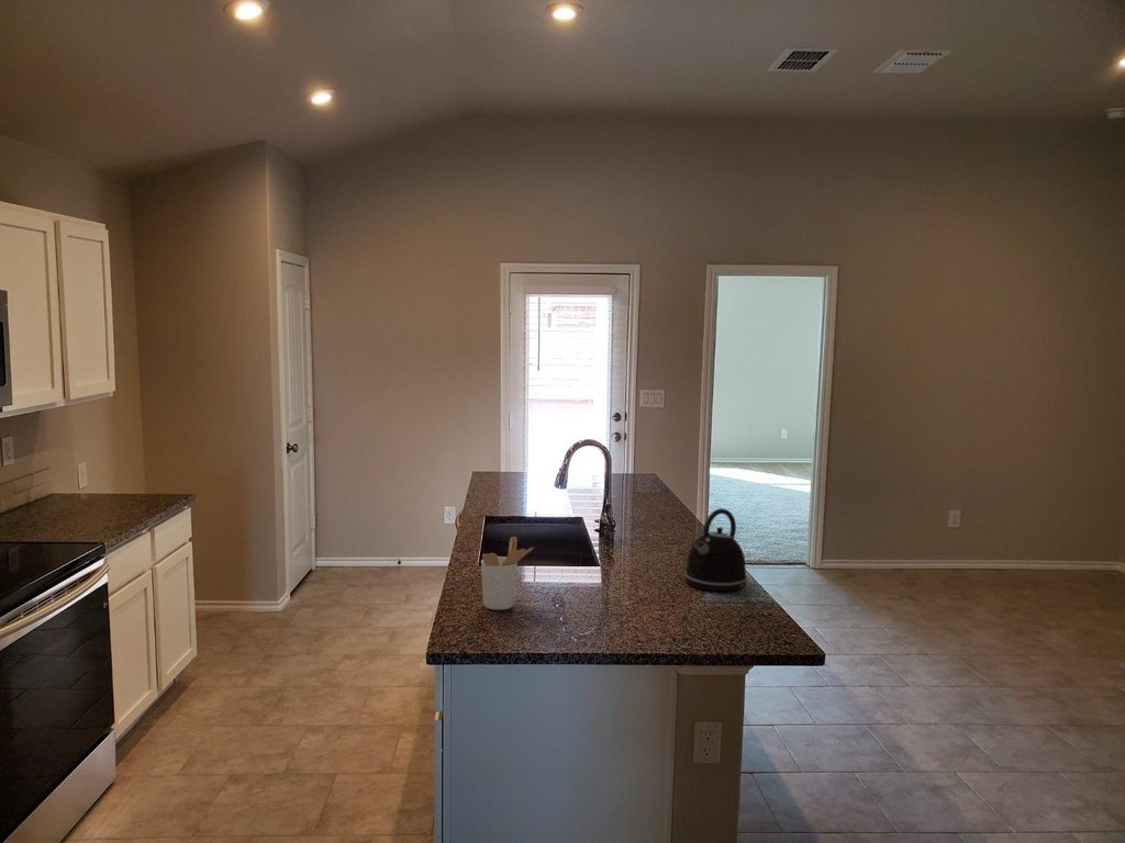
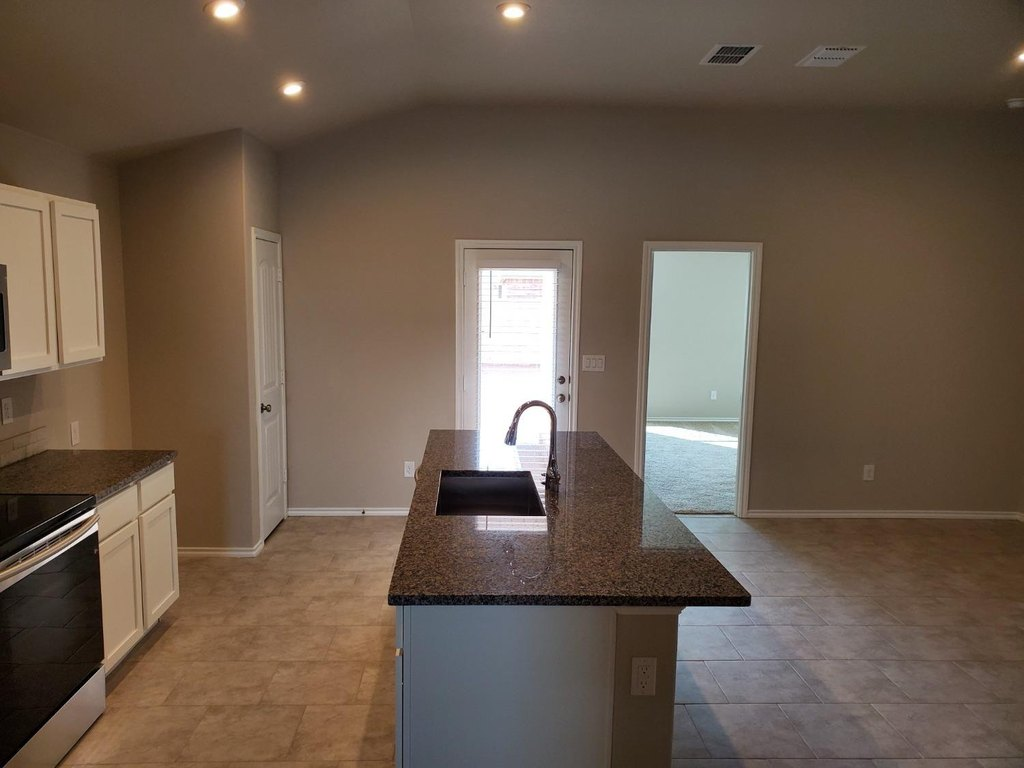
- utensil holder [480,536,534,611]
- kettle [683,507,748,592]
